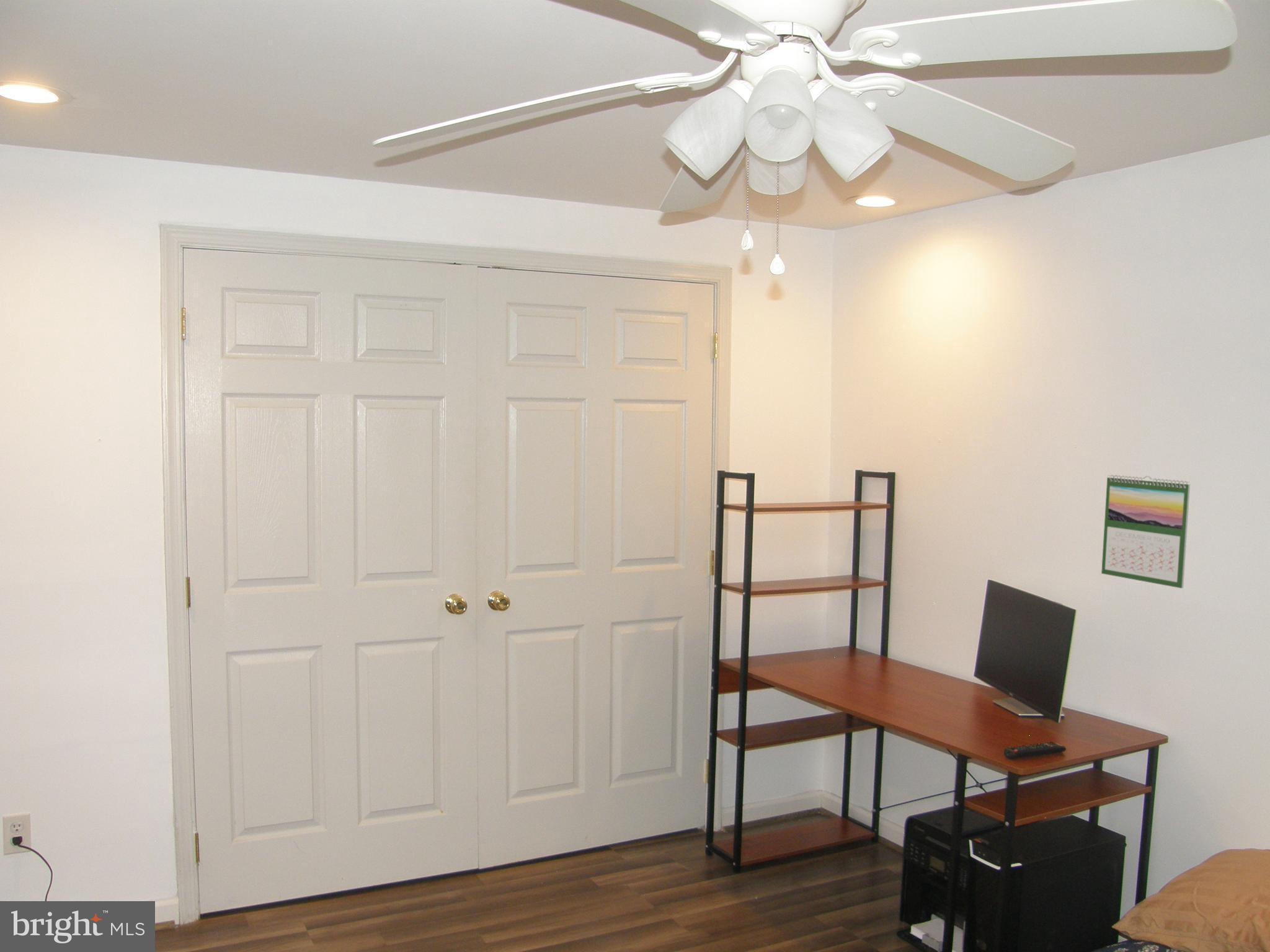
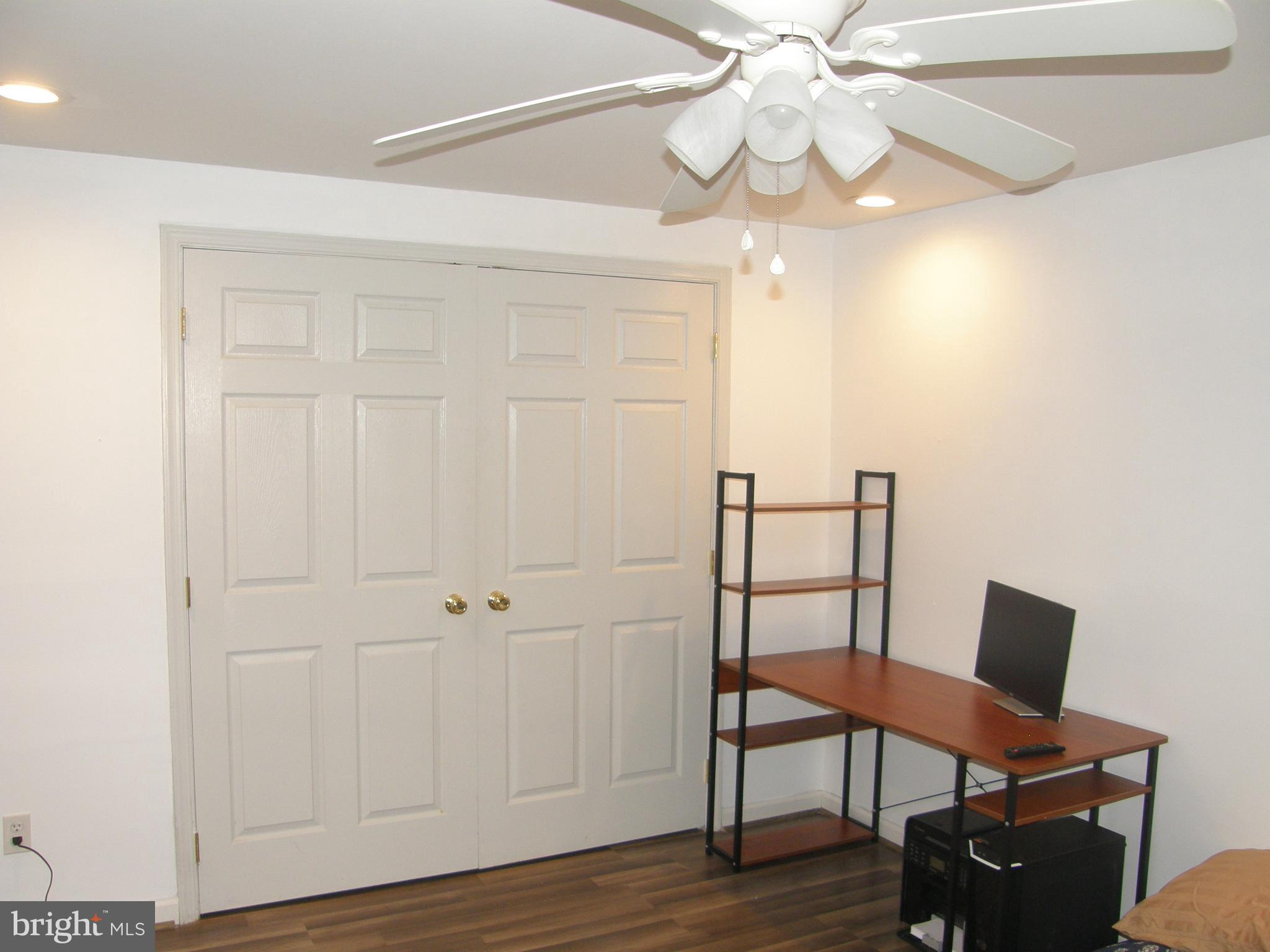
- calendar [1101,474,1191,589]
